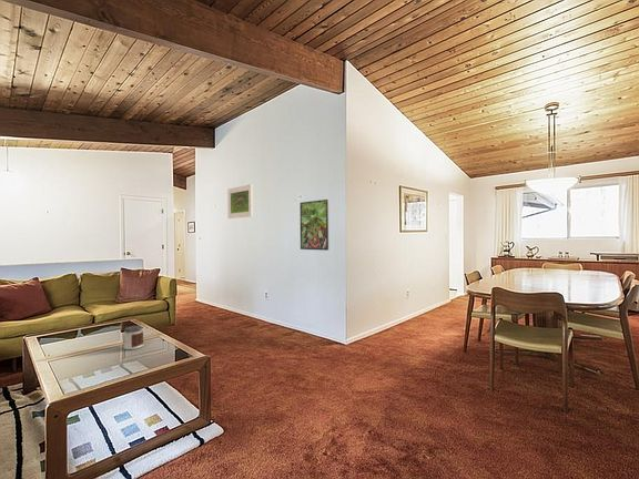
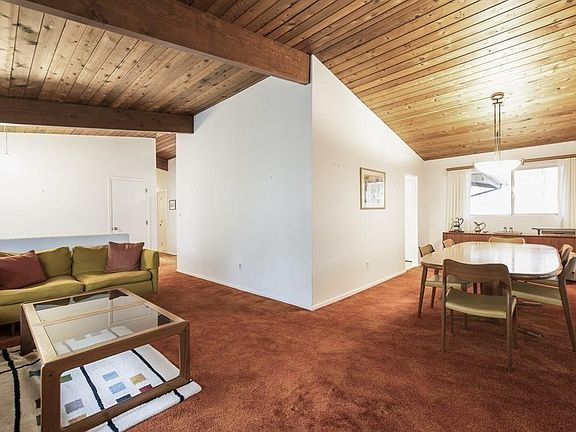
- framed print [300,198,329,252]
- jar [122,325,144,350]
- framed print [226,183,254,220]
